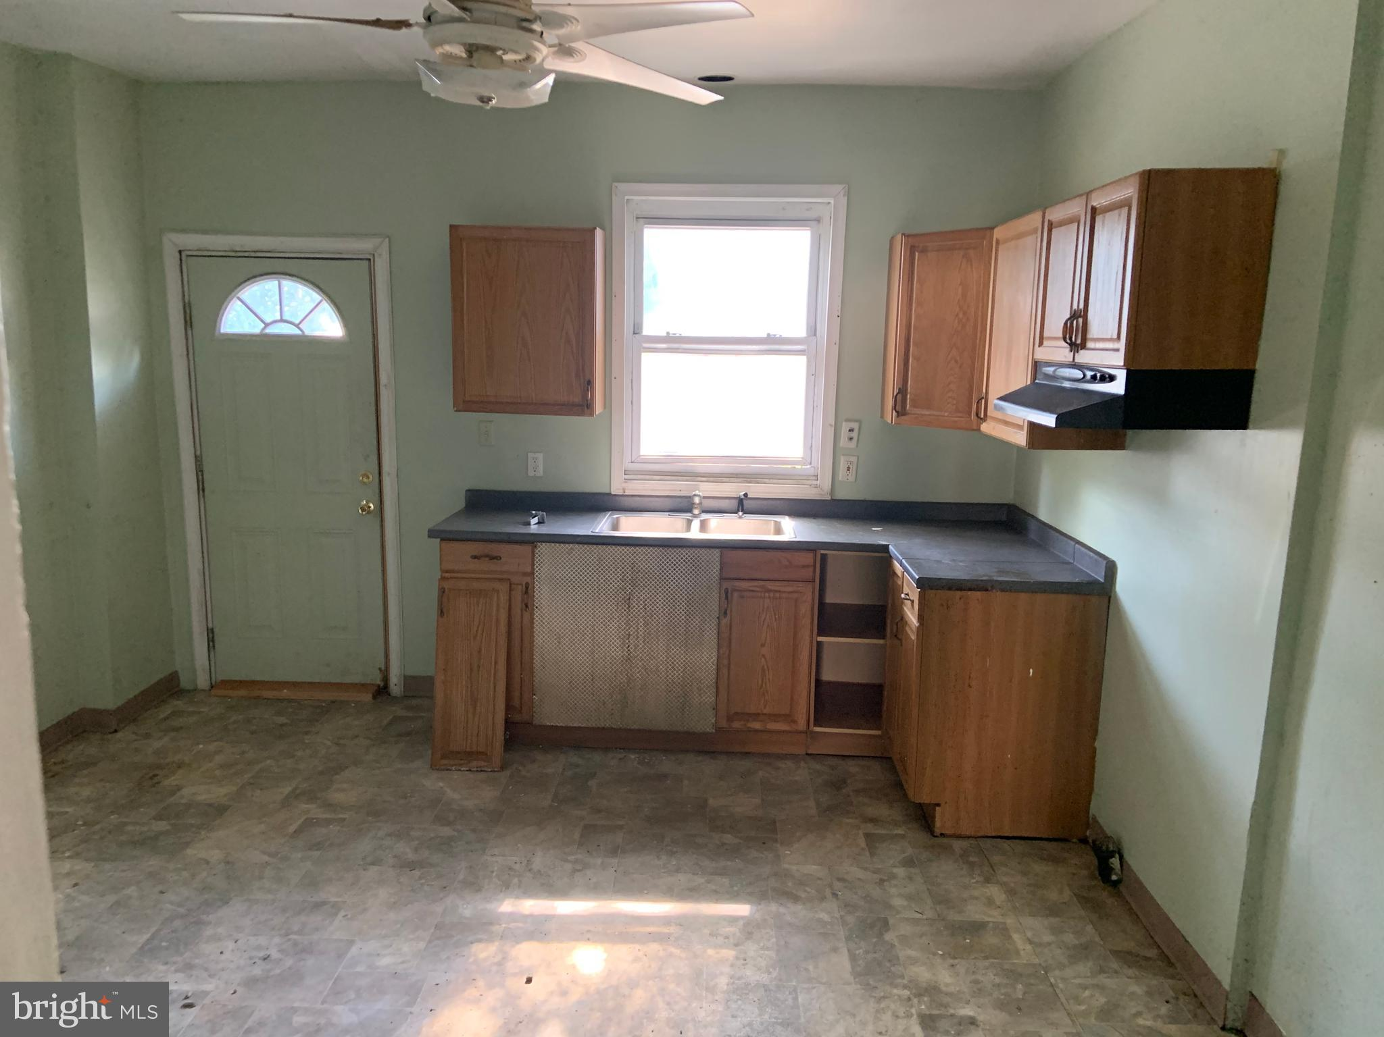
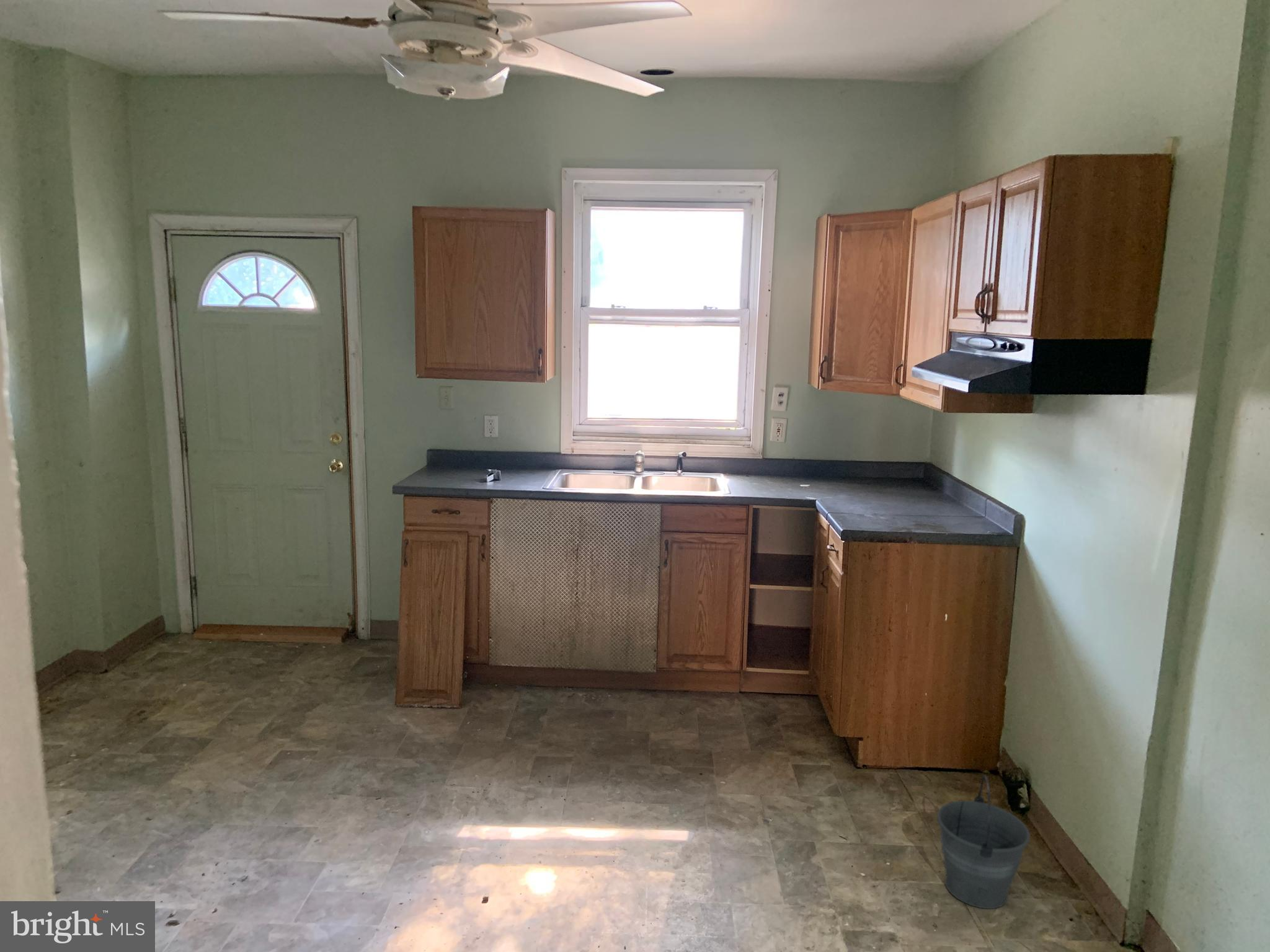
+ bucket [936,774,1031,909]
